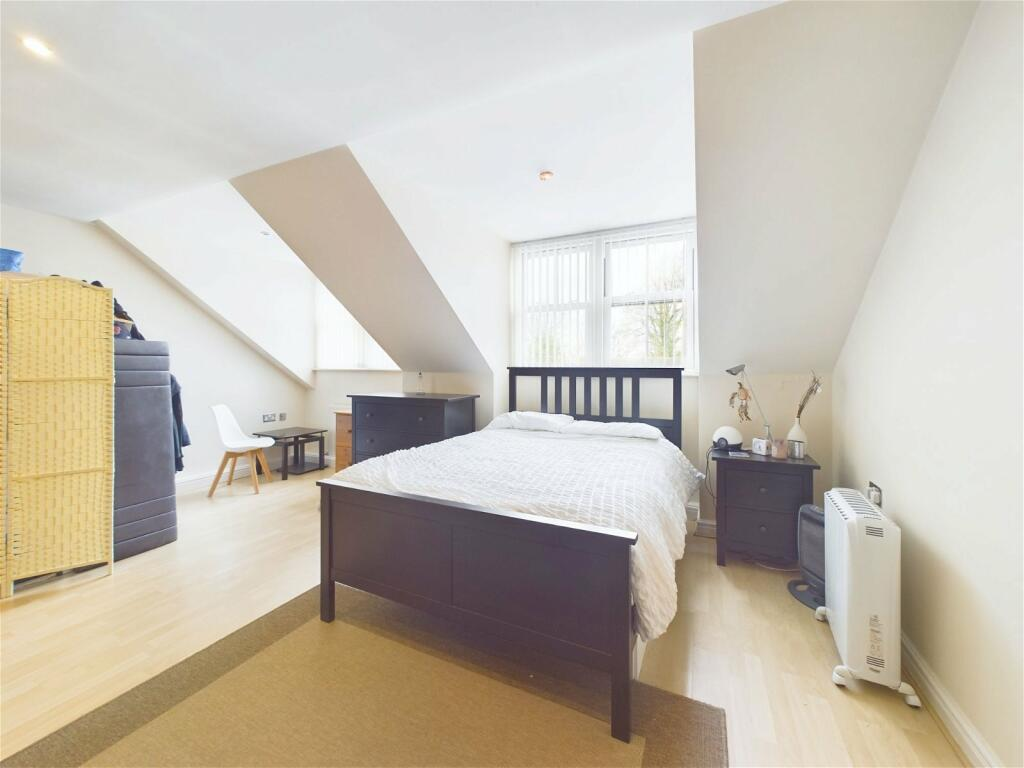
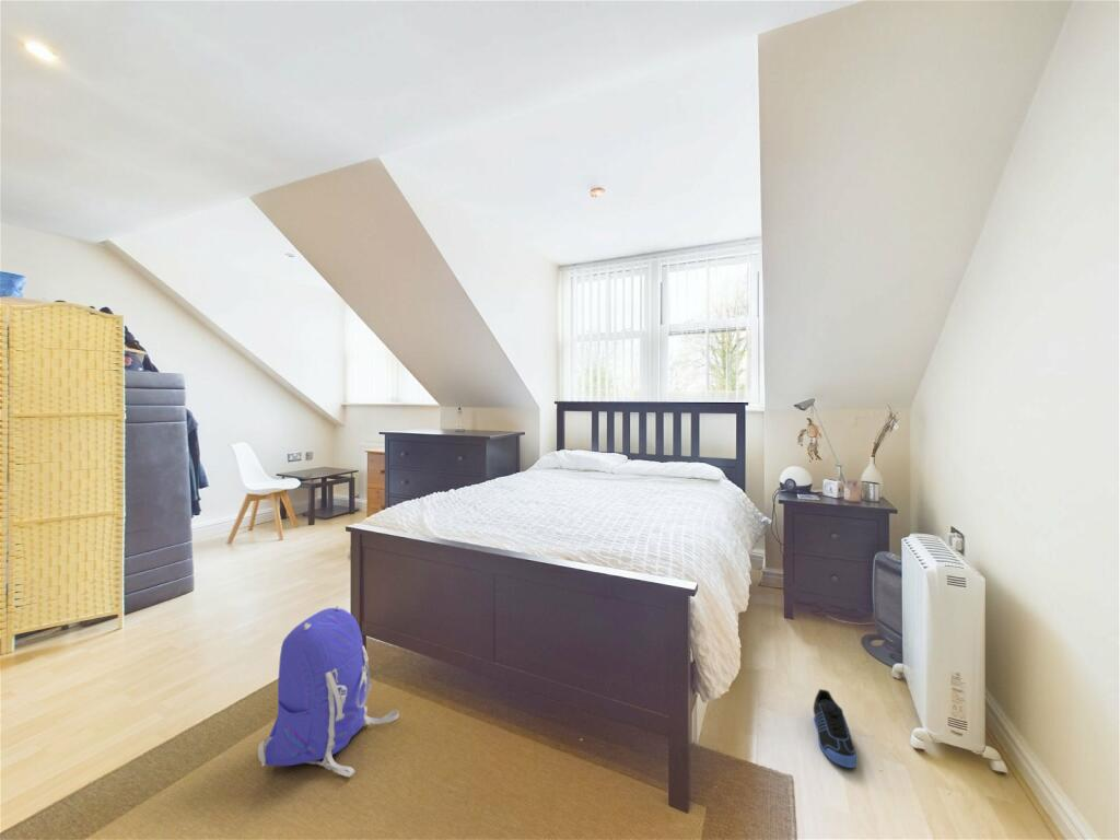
+ sneaker [813,688,858,769]
+ backpack [257,605,400,778]
